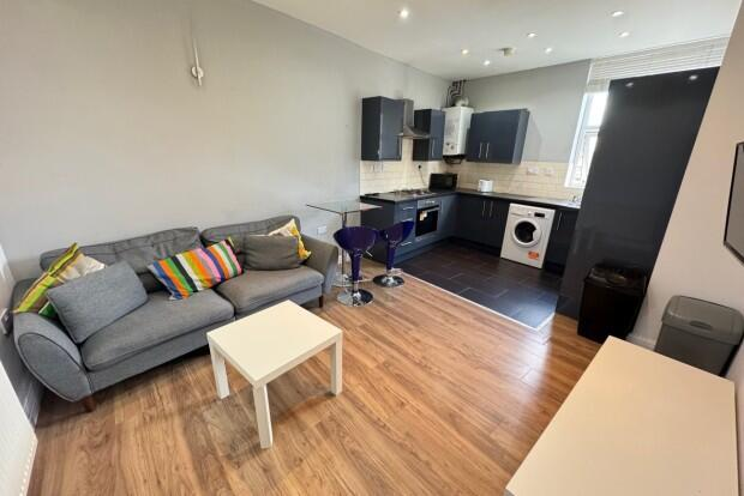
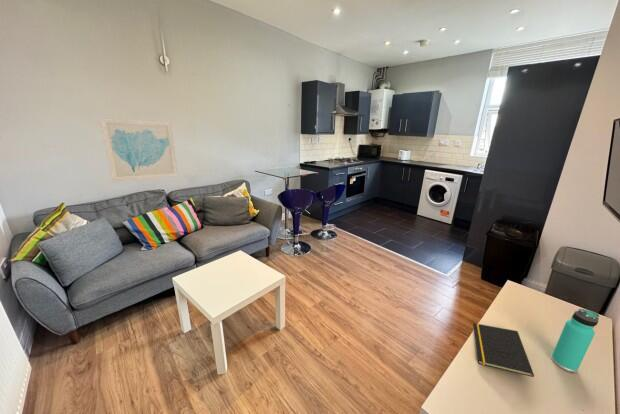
+ thermos bottle [550,308,600,373]
+ notepad [472,322,535,378]
+ wall art [98,117,179,183]
